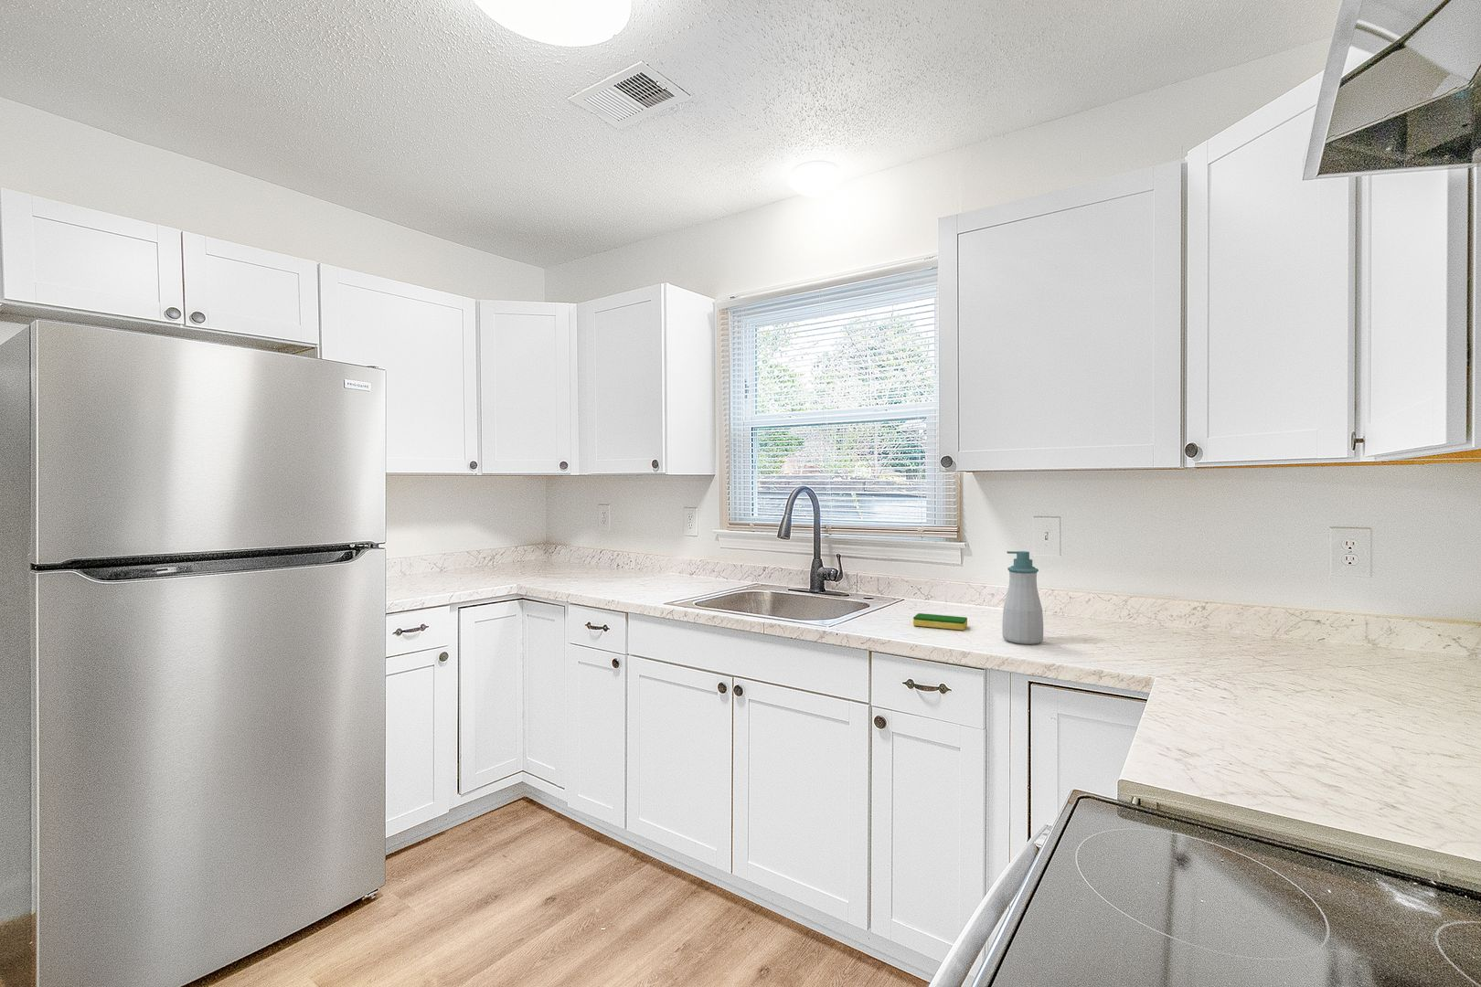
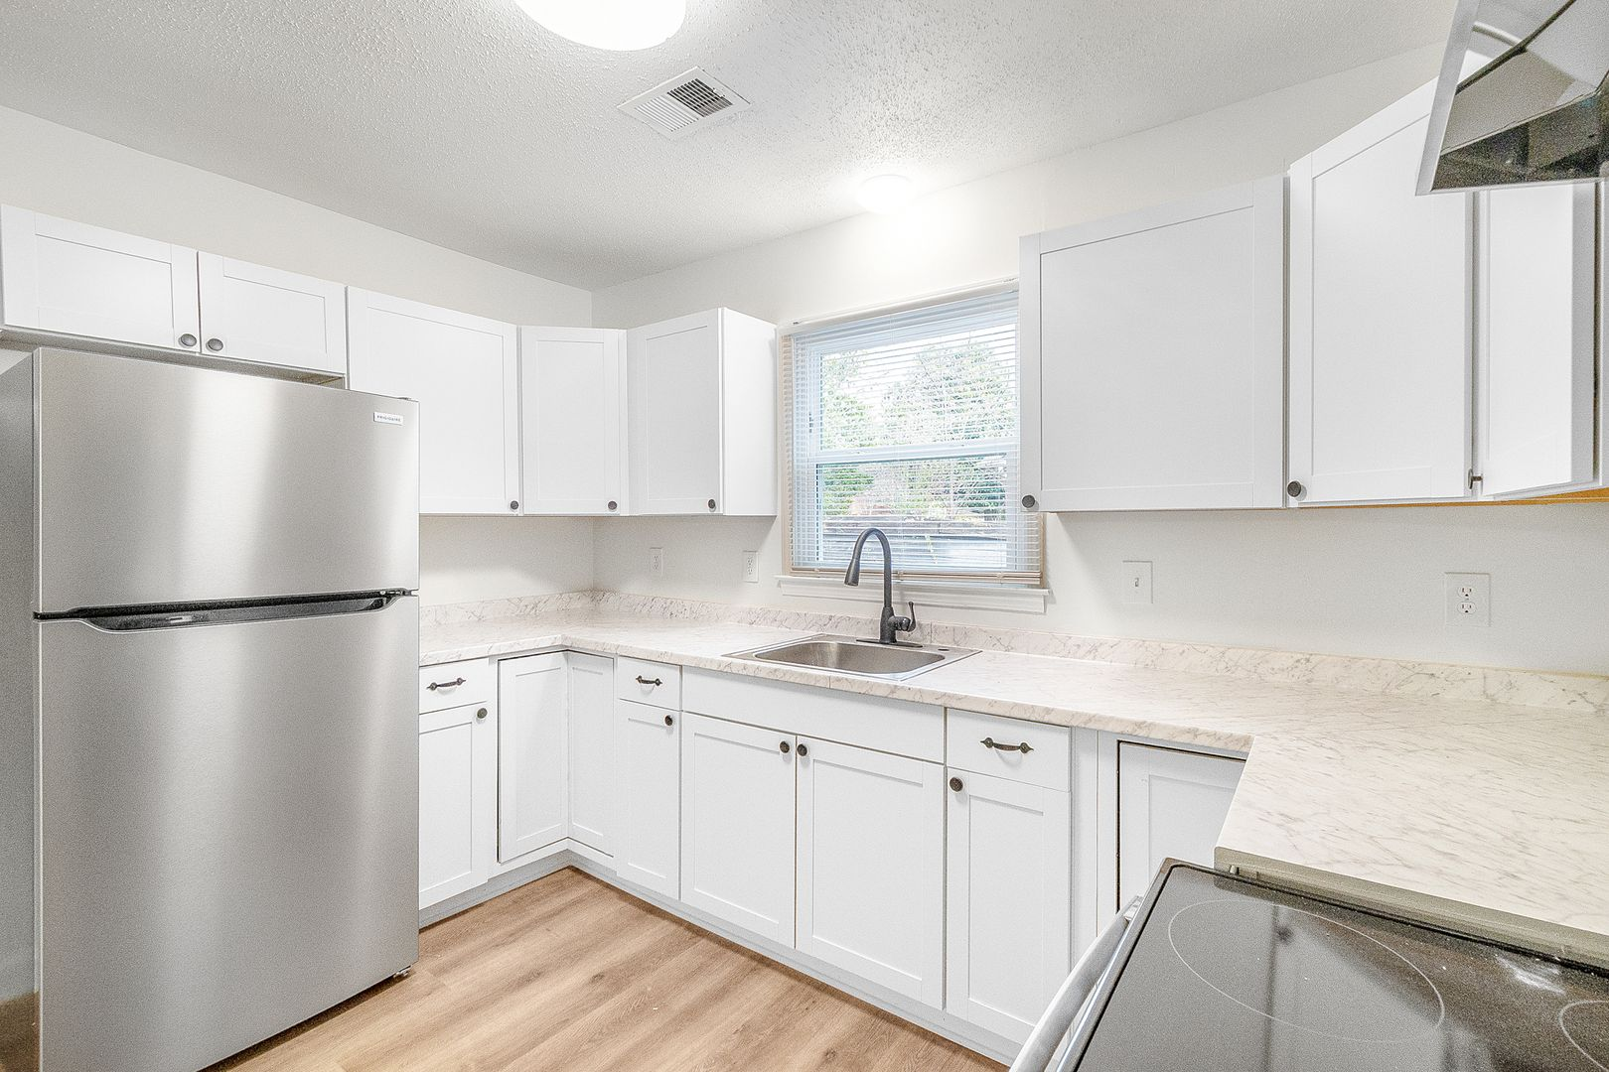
- soap bottle [1001,550,1044,646]
- dish sponge [912,612,969,630]
